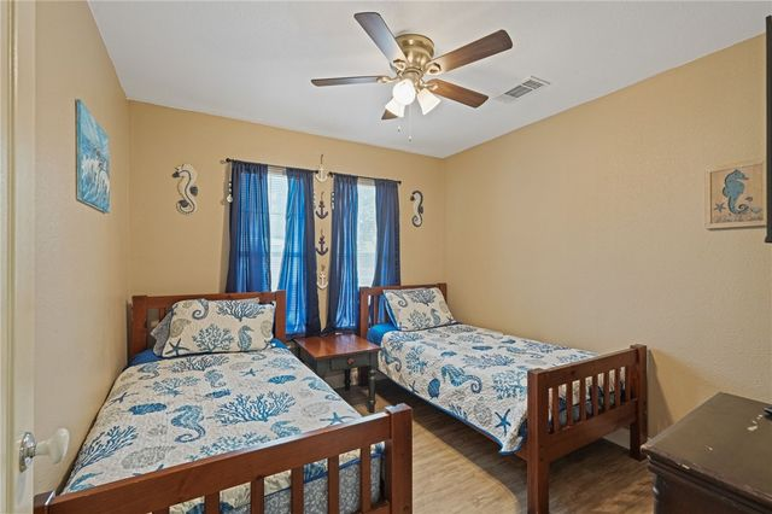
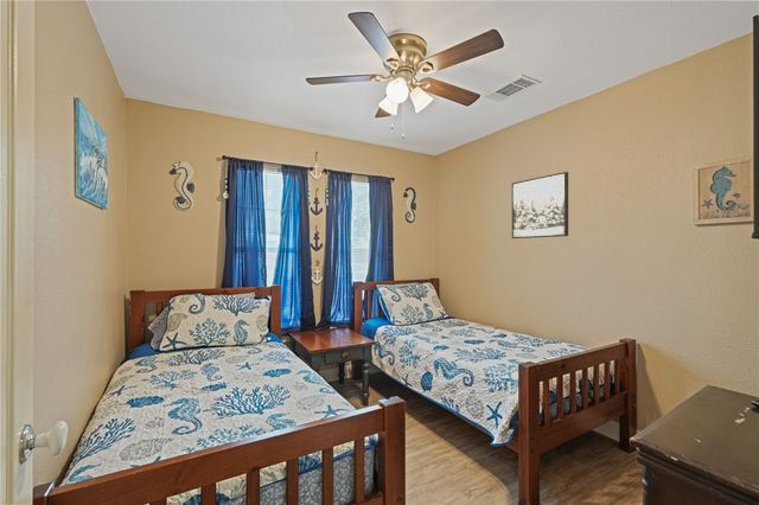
+ wall art [511,171,569,239]
